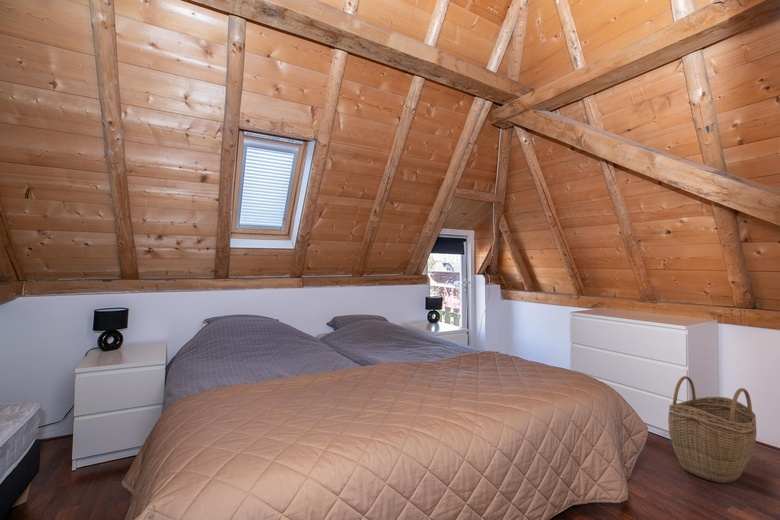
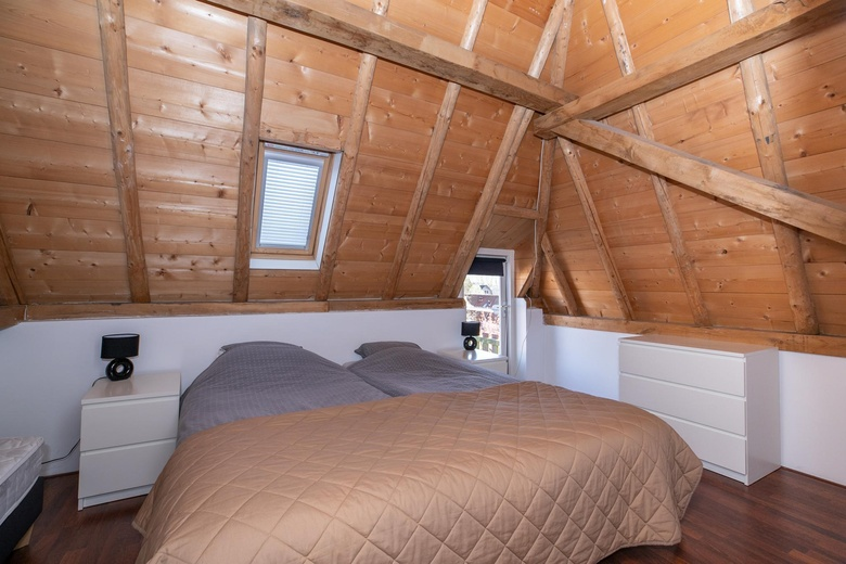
- woven basket [667,375,758,484]
